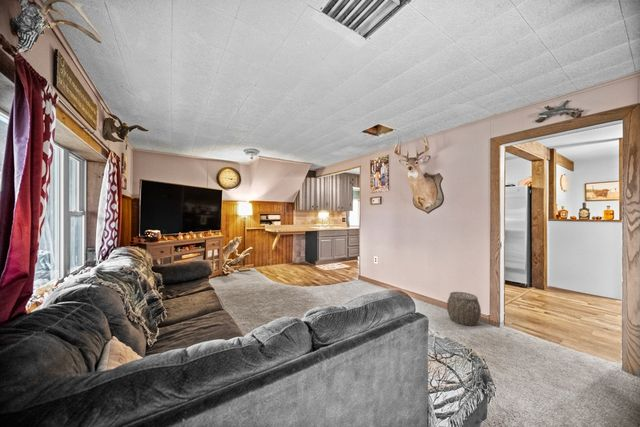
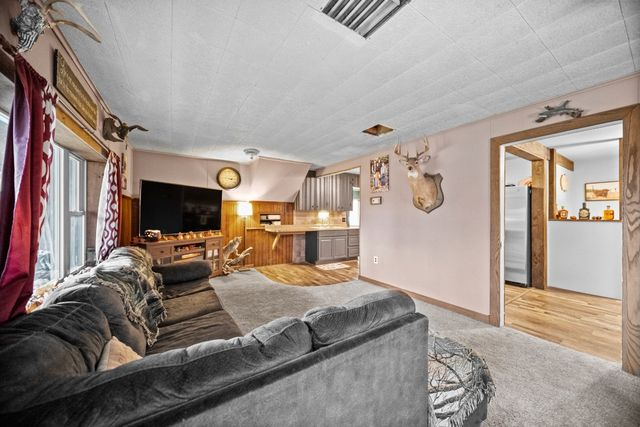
- woven basket [446,291,482,327]
